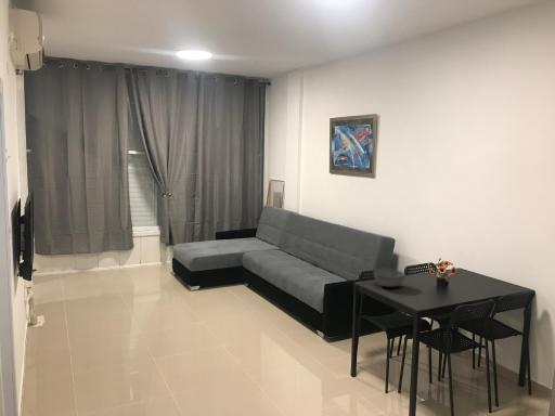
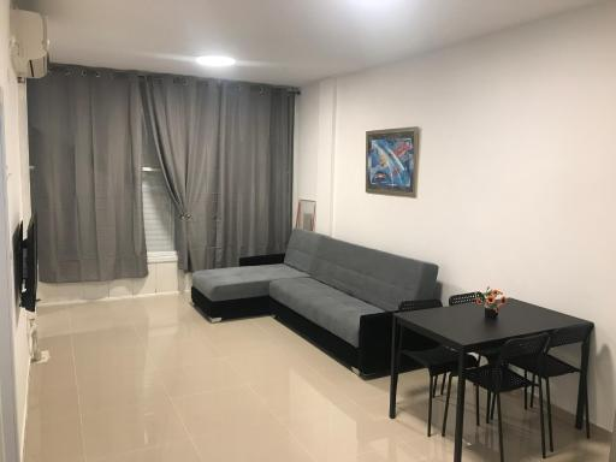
- bowl [373,266,406,288]
